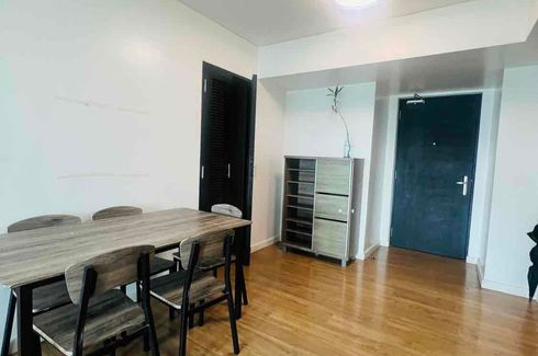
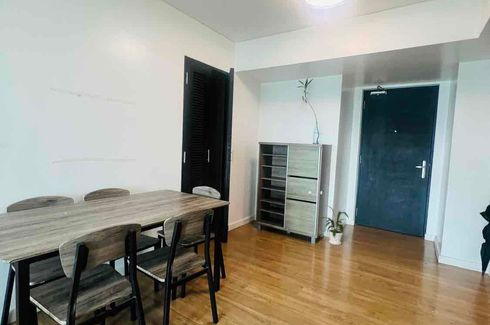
+ house plant [318,204,350,246]
